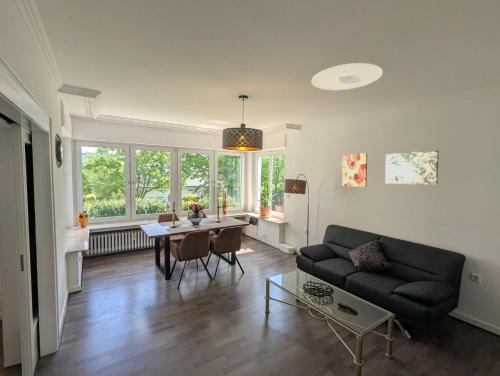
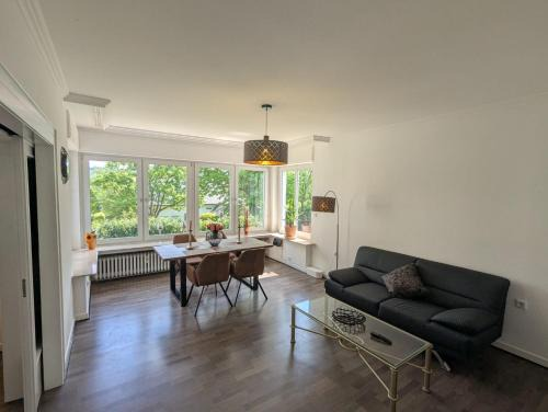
- wall art [384,149,440,185]
- wall art [341,152,368,188]
- ceiling light [310,62,384,91]
